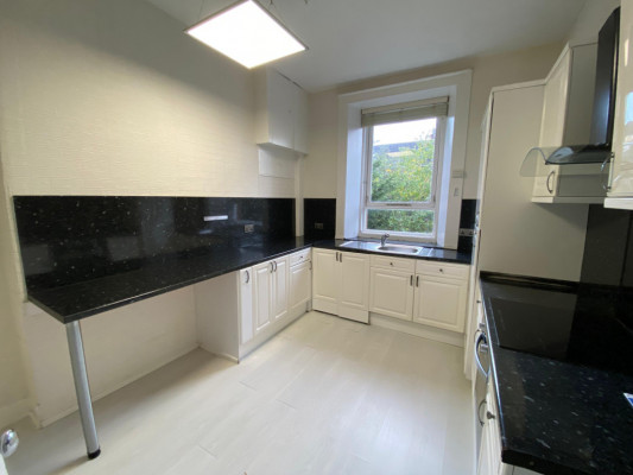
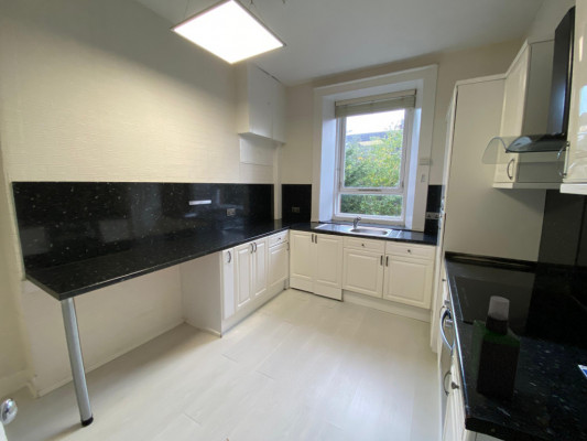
+ spray bottle [467,295,522,401]
